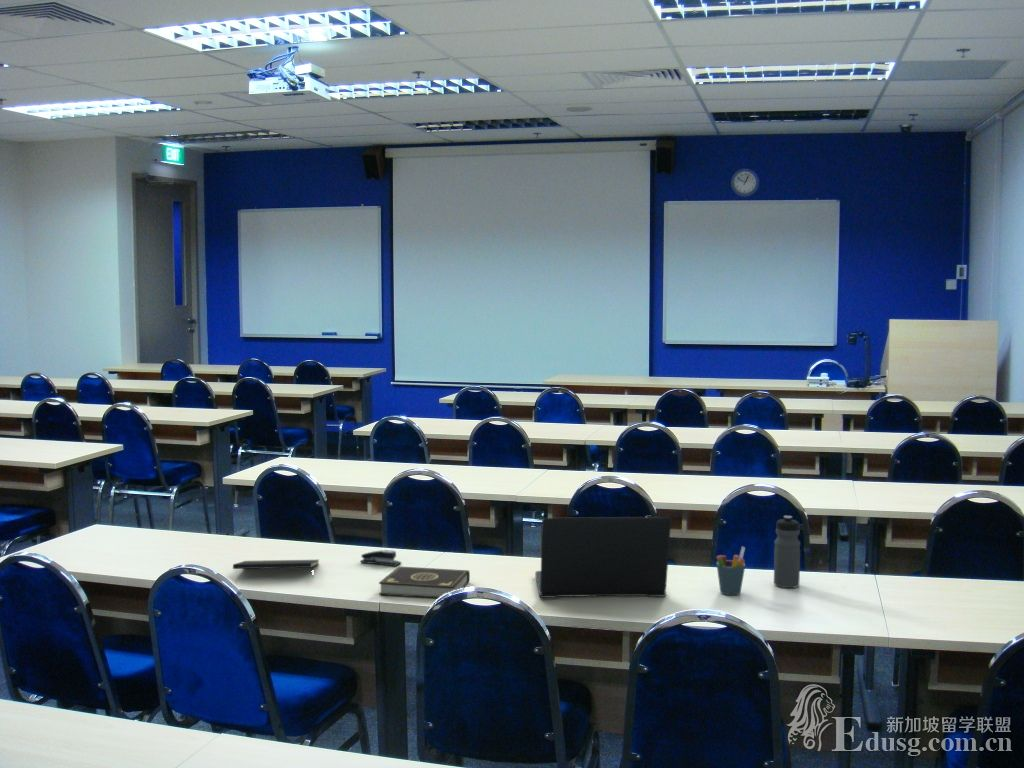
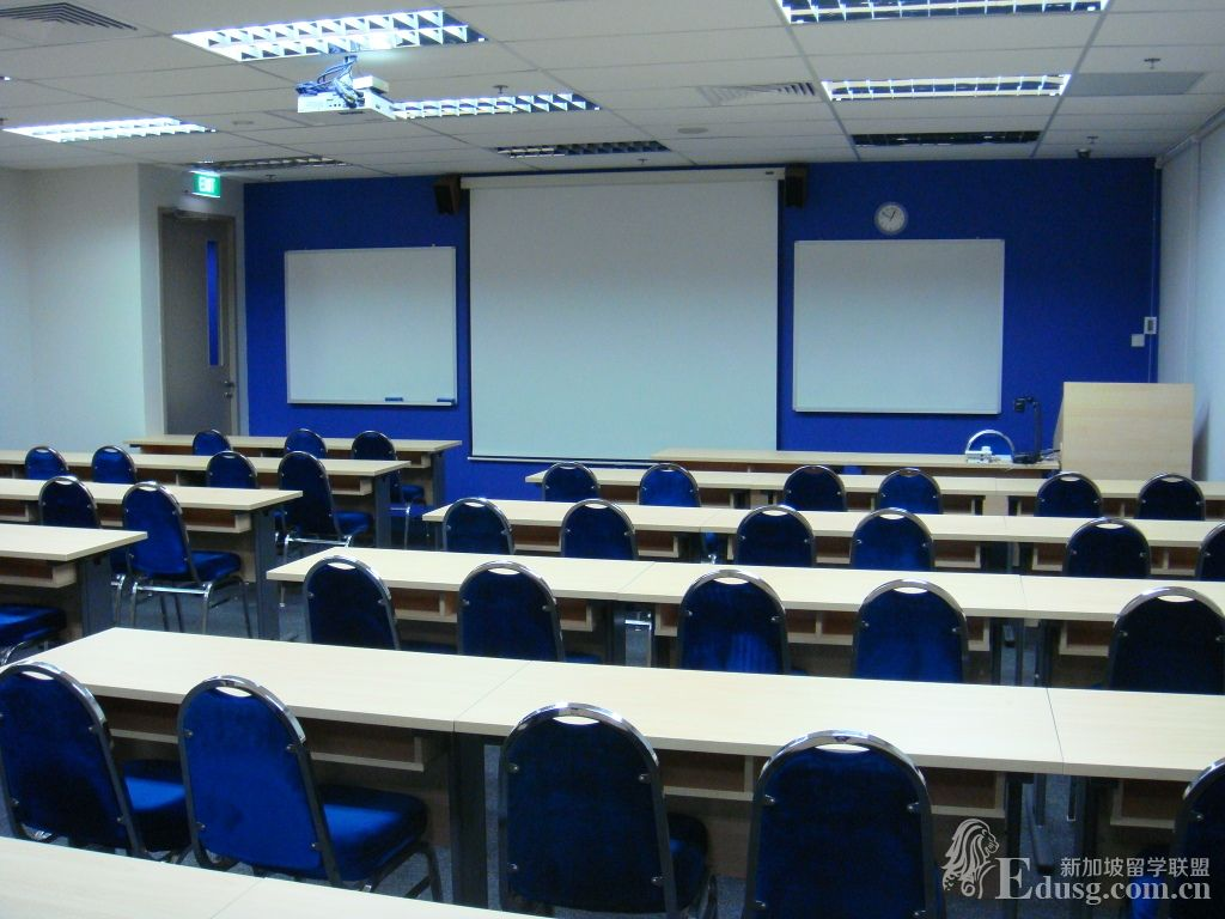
- laptop [534,516,672,599]
- water bottle [773,515,801,589]
- notepad [232,559,320,579]
- stapler [359,549,402,567]
- pen holder [715,546,746,596]
- book [378,565,471,599]
